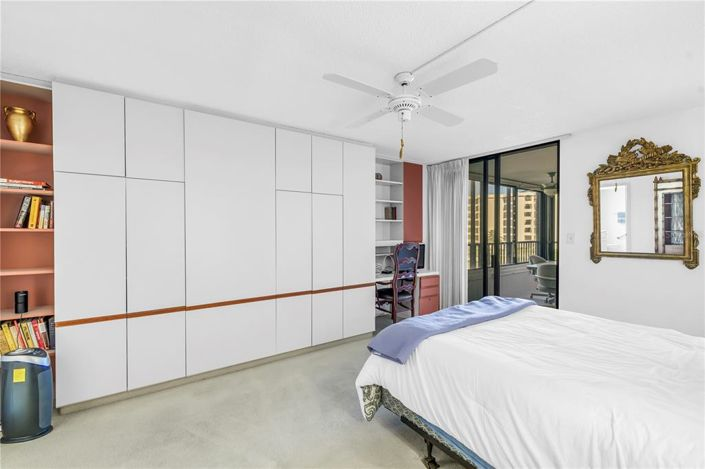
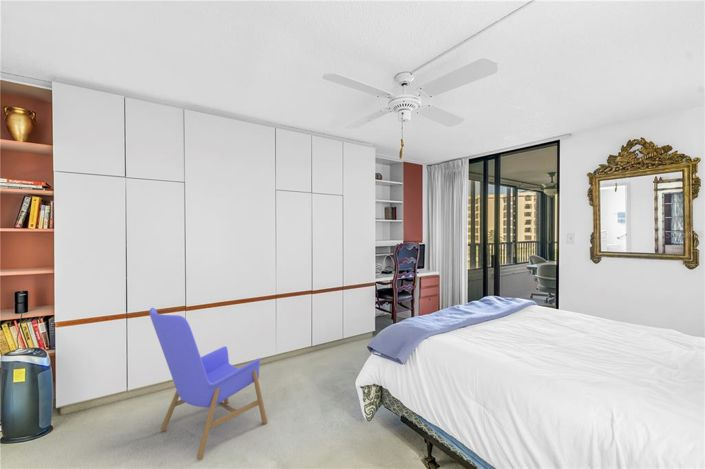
+ armchair [149,307,268,461]
